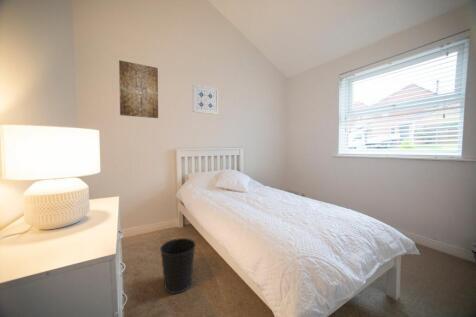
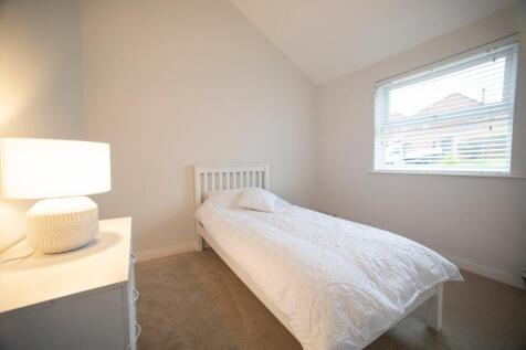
- wastebasket [159,237,197,294]
- wall art [118,59,159,119]
- wall art [192,83,219,116]
